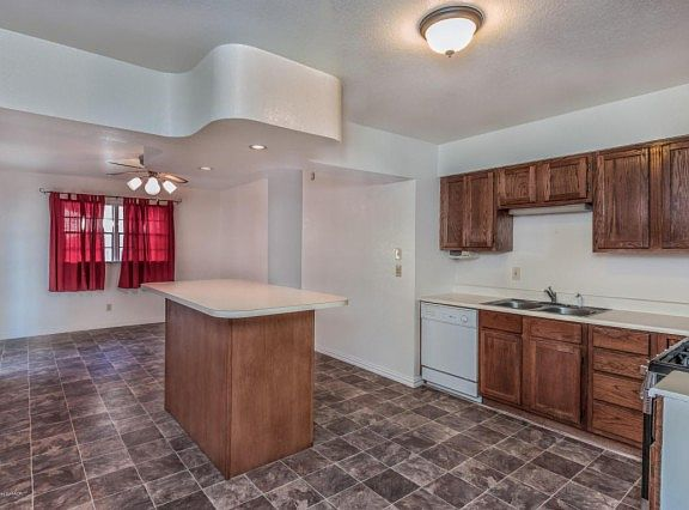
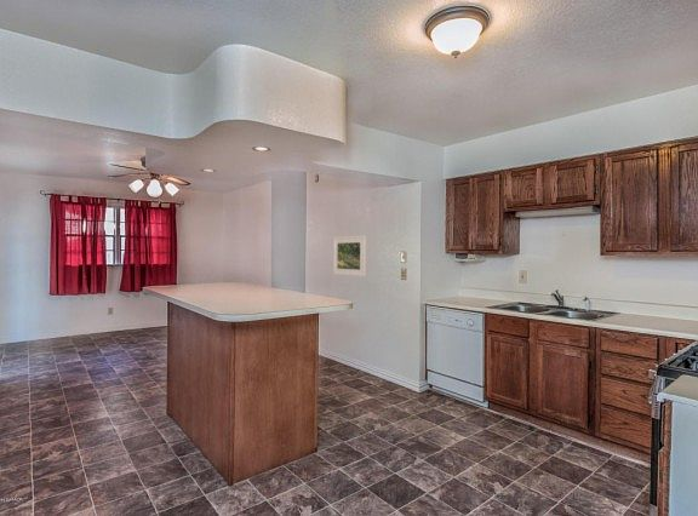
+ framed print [332,235,367,277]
